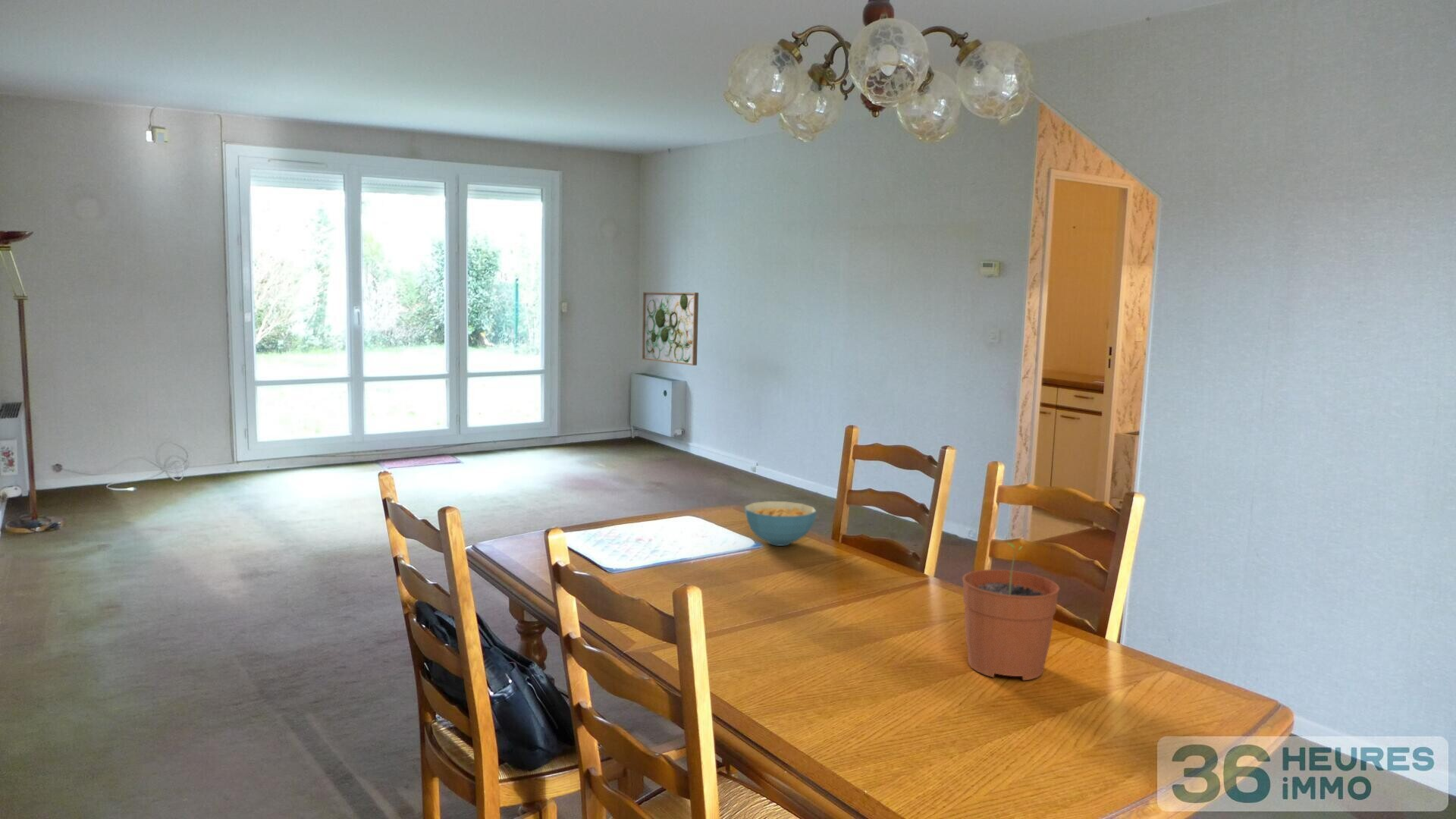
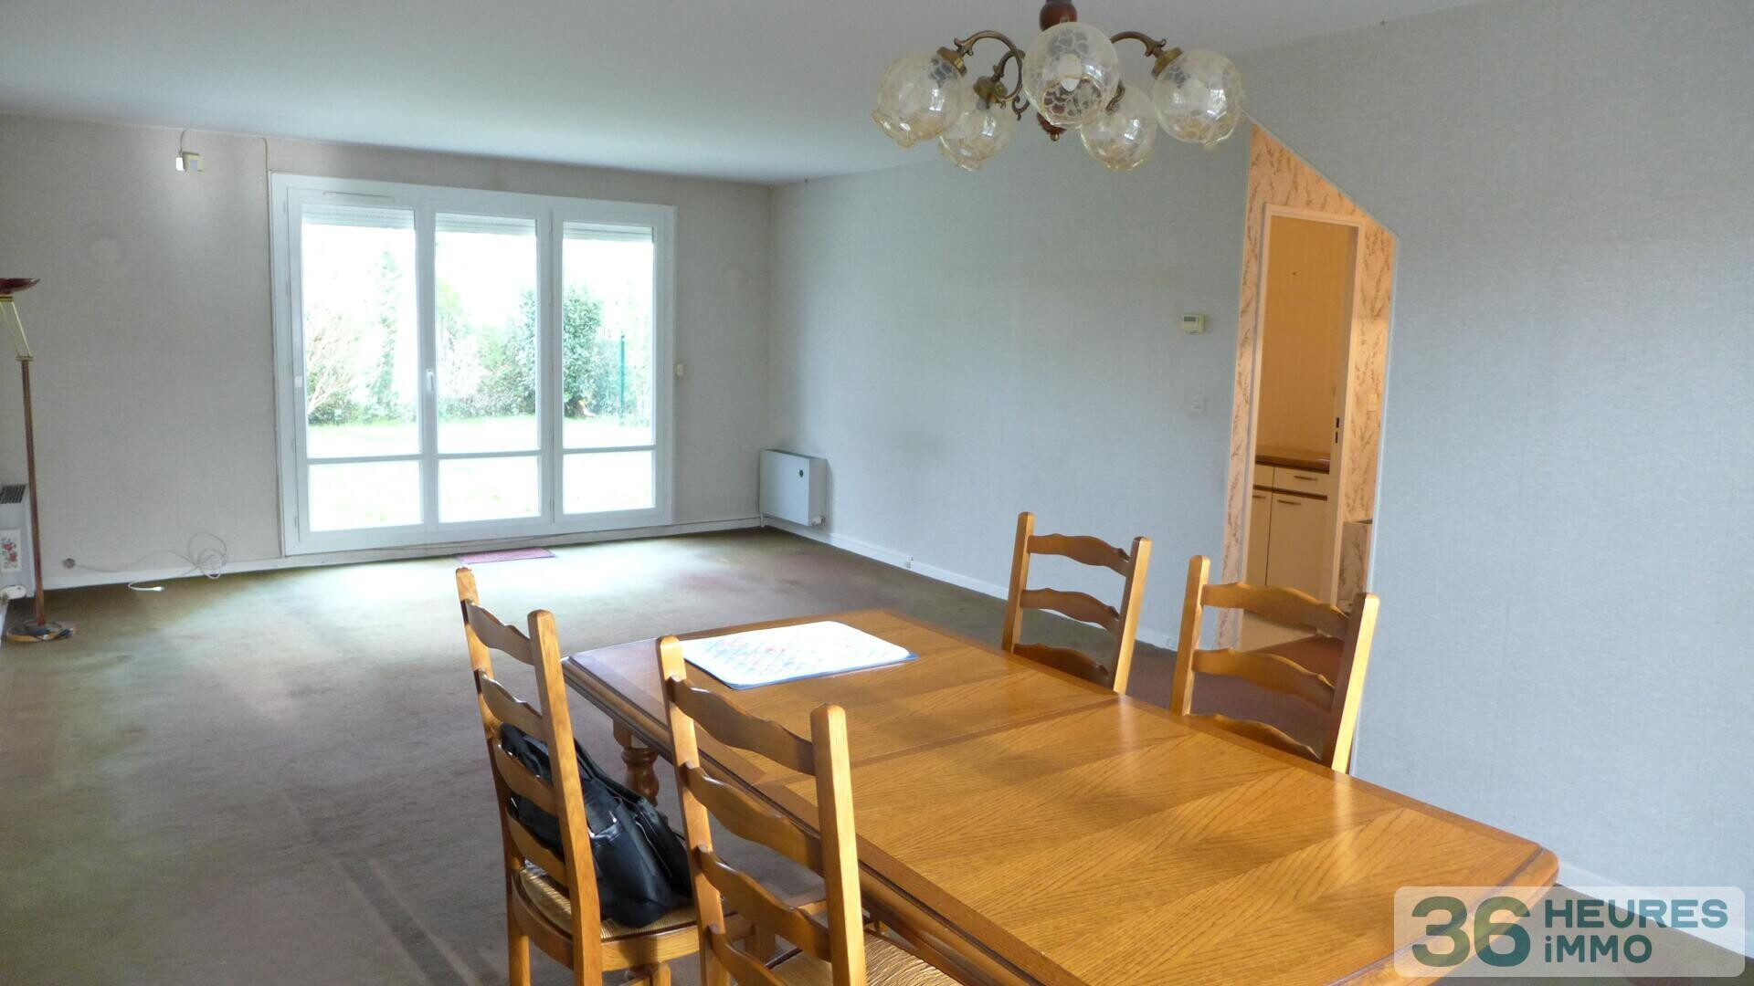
- cereal bowl [744,500,817,547]
- plant pot [962,542,1060,681]
- wall art [642,291,699,366]
